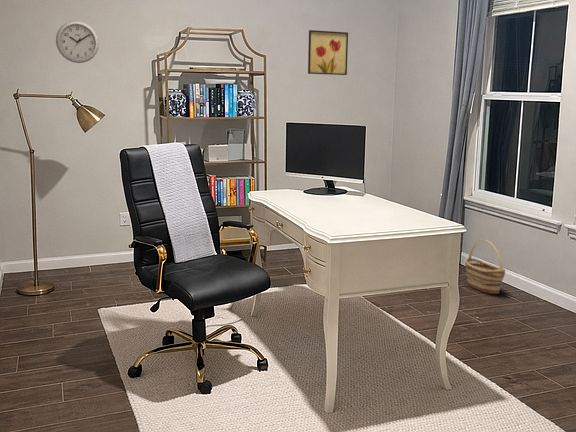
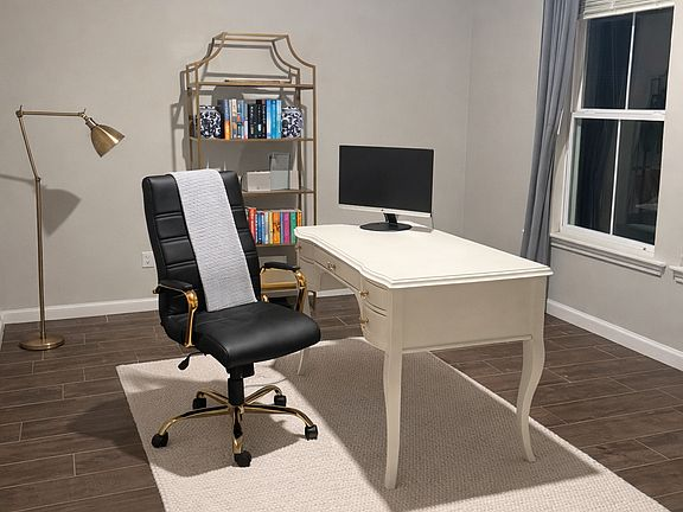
- wall art [307,29,349,76]
- wall clock [55,20,100,64]
- basket [464,239,506,295]
